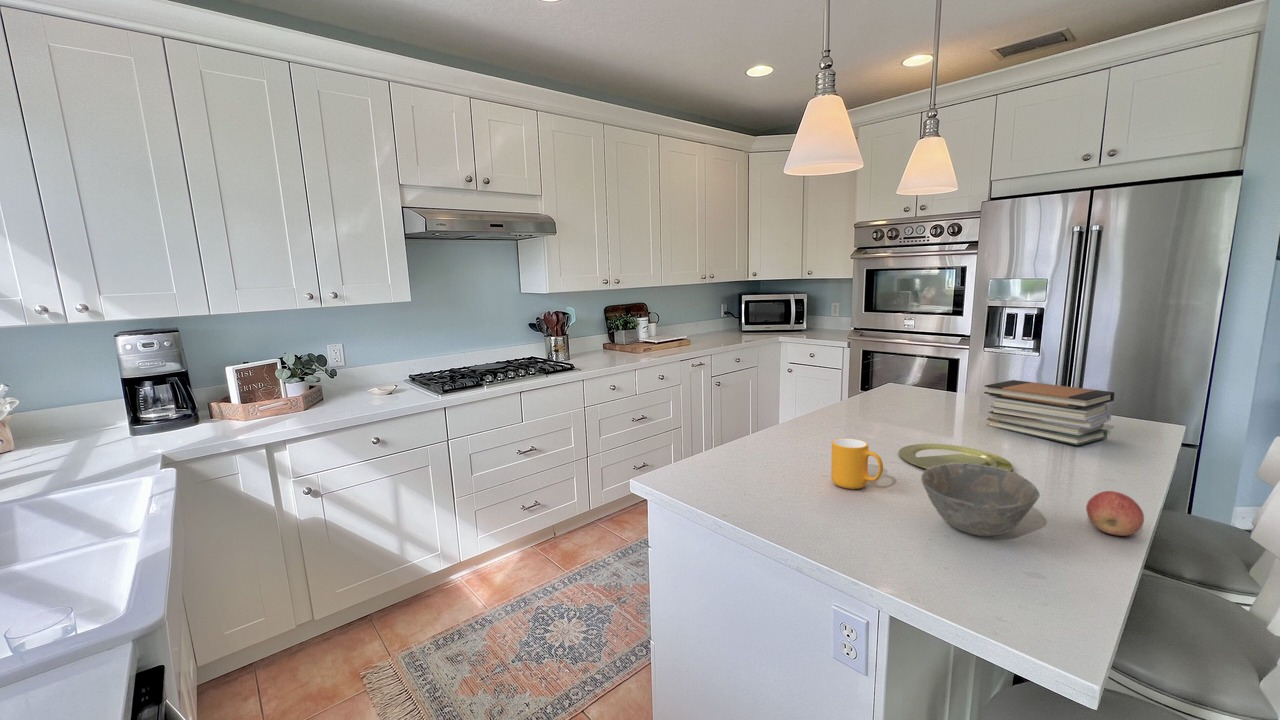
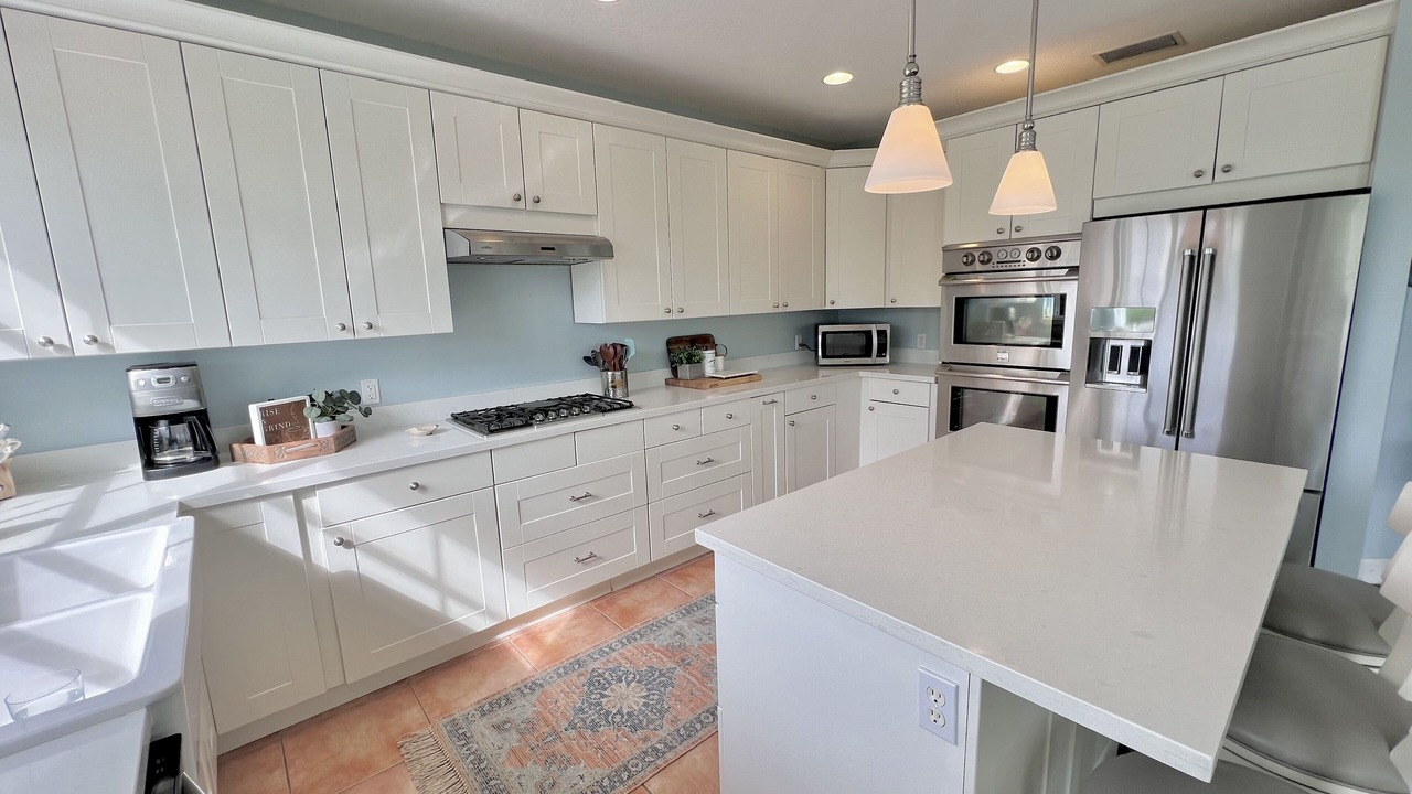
- apple [1085,490,1145,537]
- mug [830,437,884,490]
- book stack [983,379,1115,446]
- plate [898,443,1013,471]
- bowl [920,463,1041,537]
